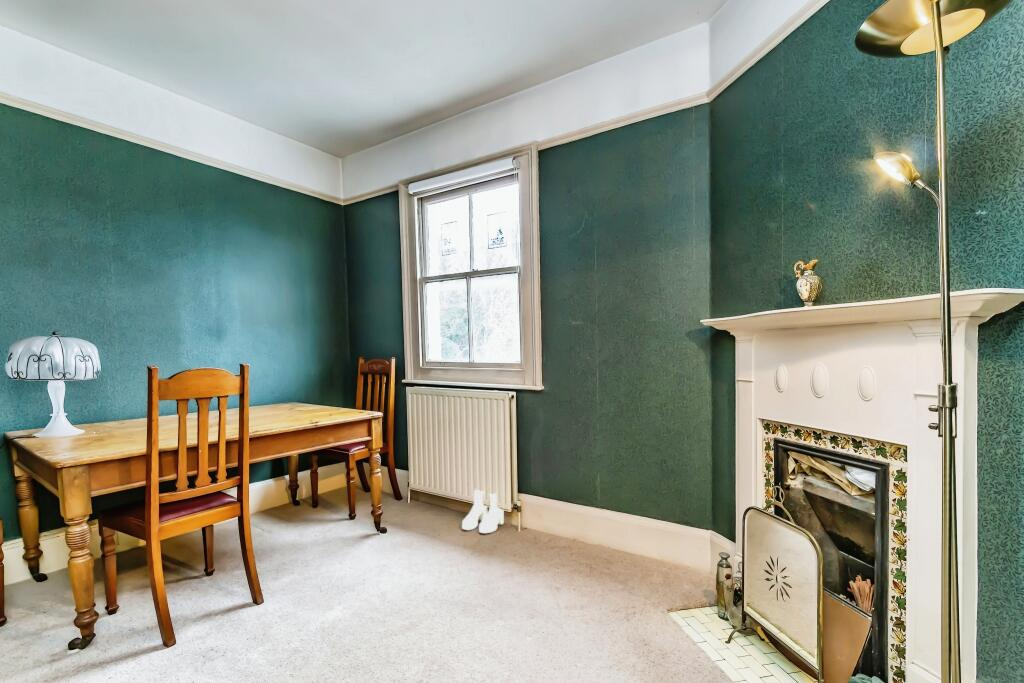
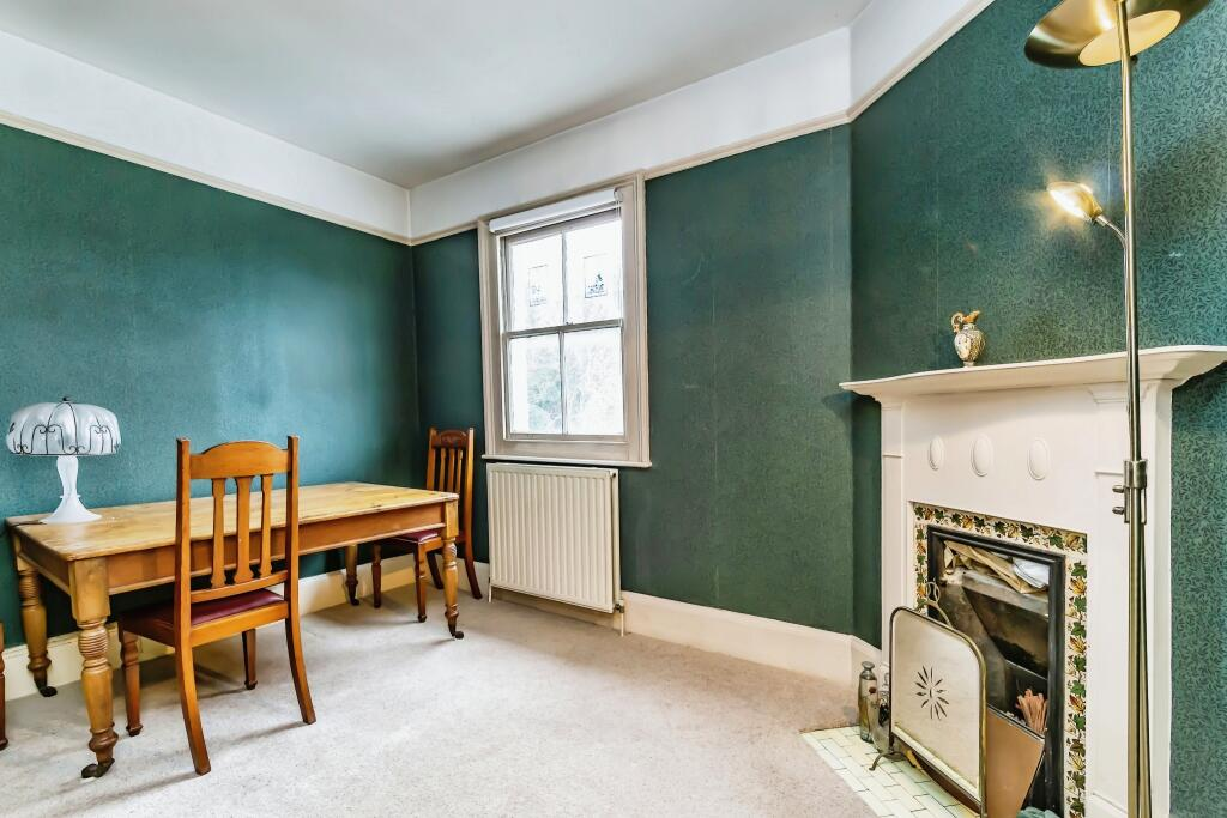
- boots [461,488,505,534]
